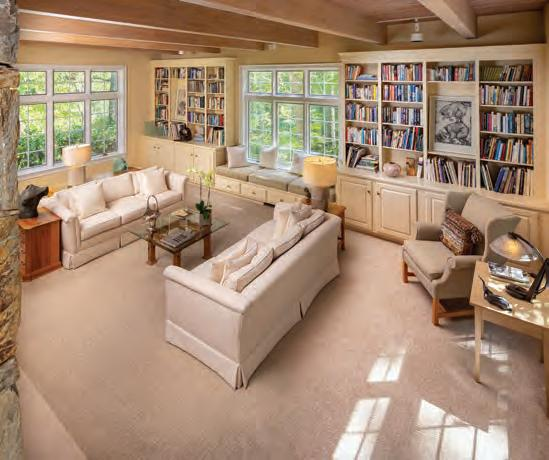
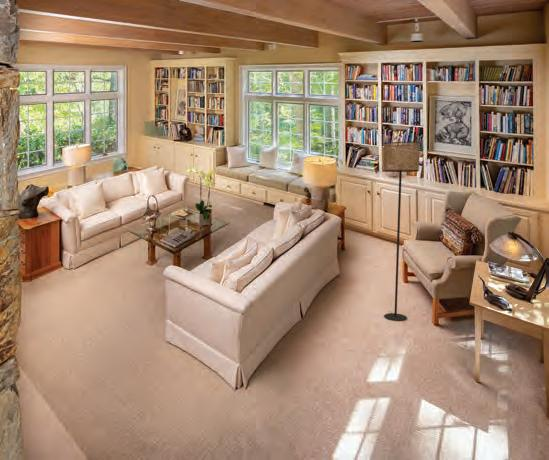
+ floor lamp [382,141,421,322]
